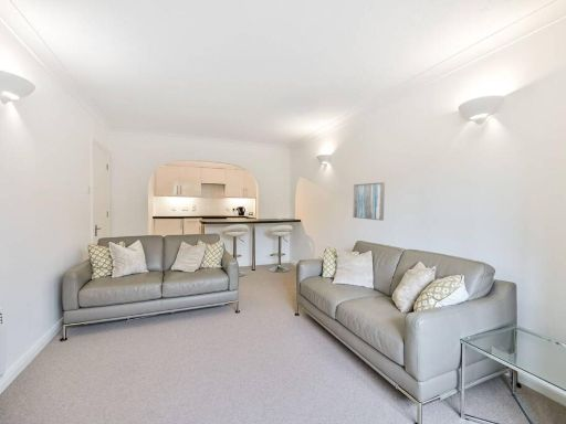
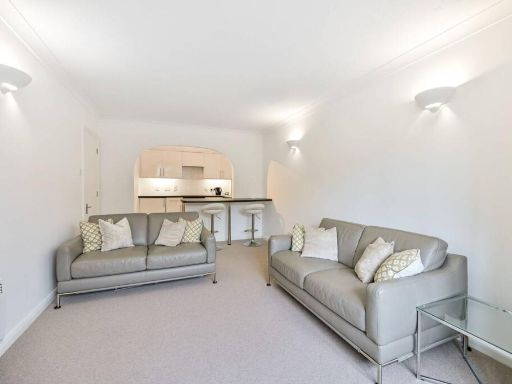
- wall art [353,181,386,222]
